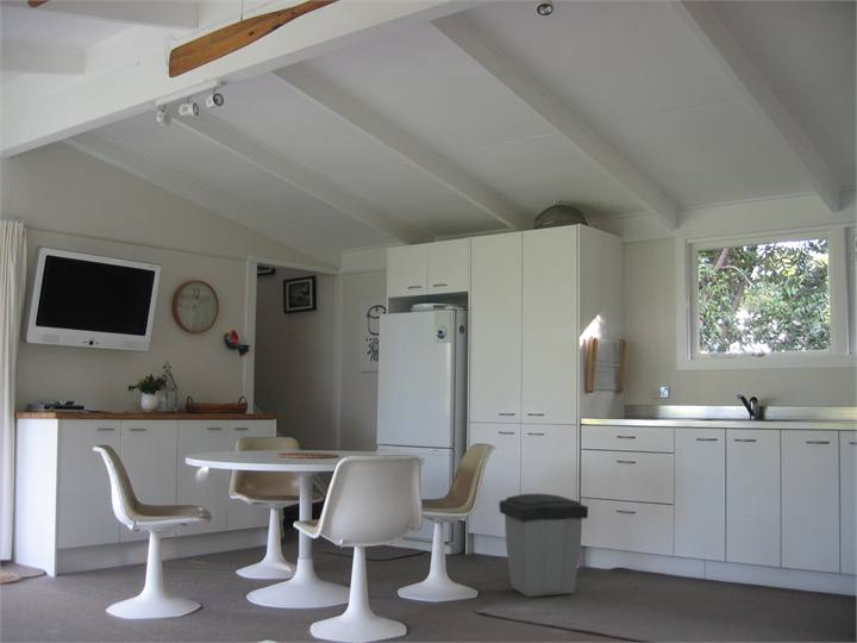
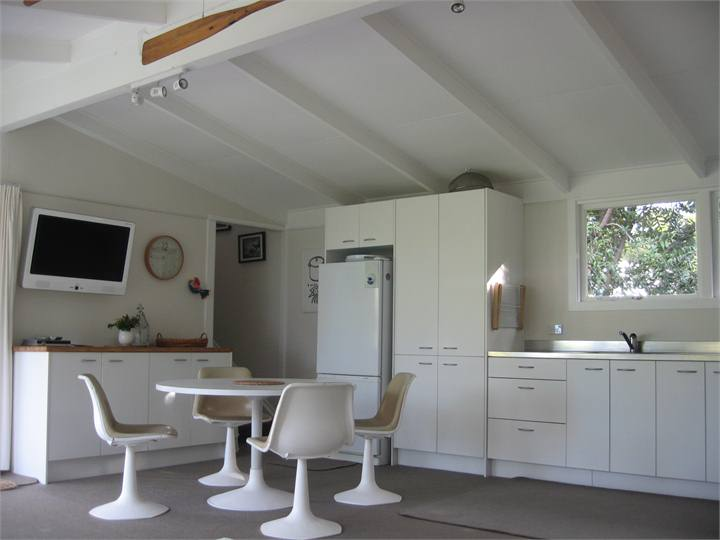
- trash can [498,493,589,598]
